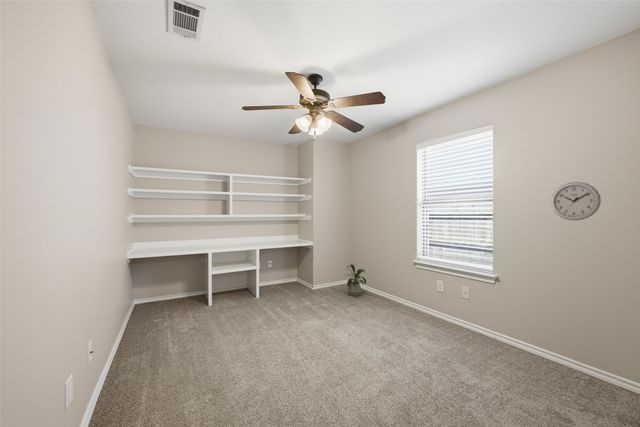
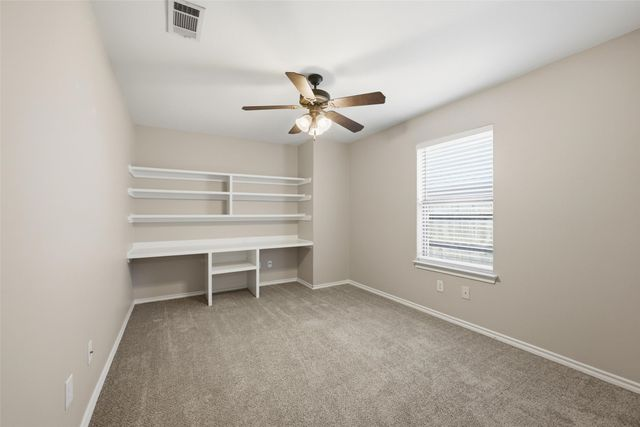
- wall clock [550,181,602,221]
- house plant [345,264,367,297]
